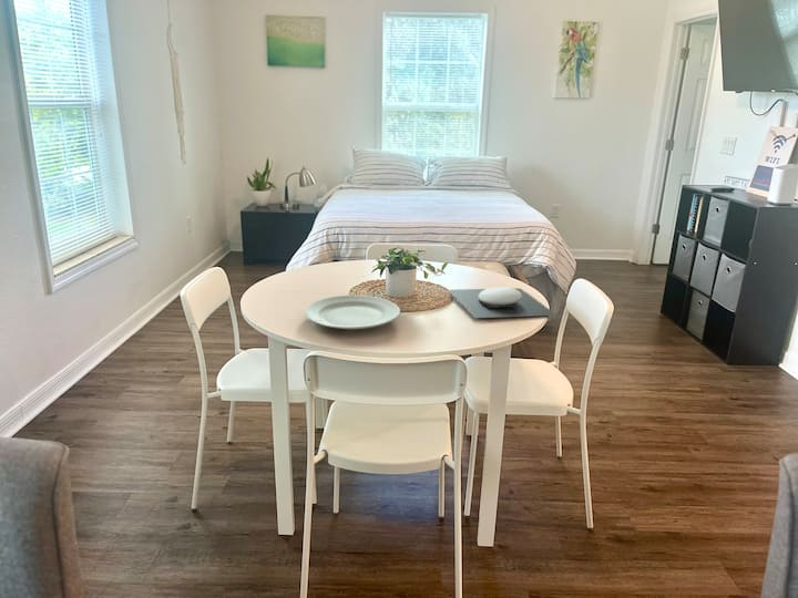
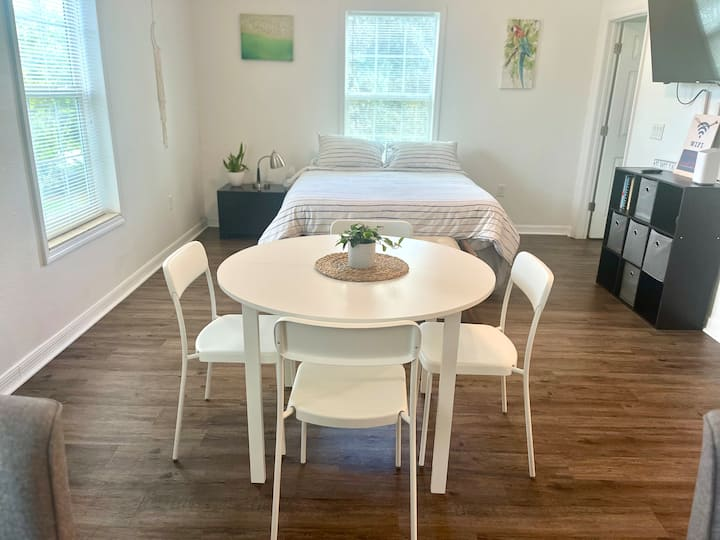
- plate [448,286,557,319]
- chinaware [304,295,401,331]
